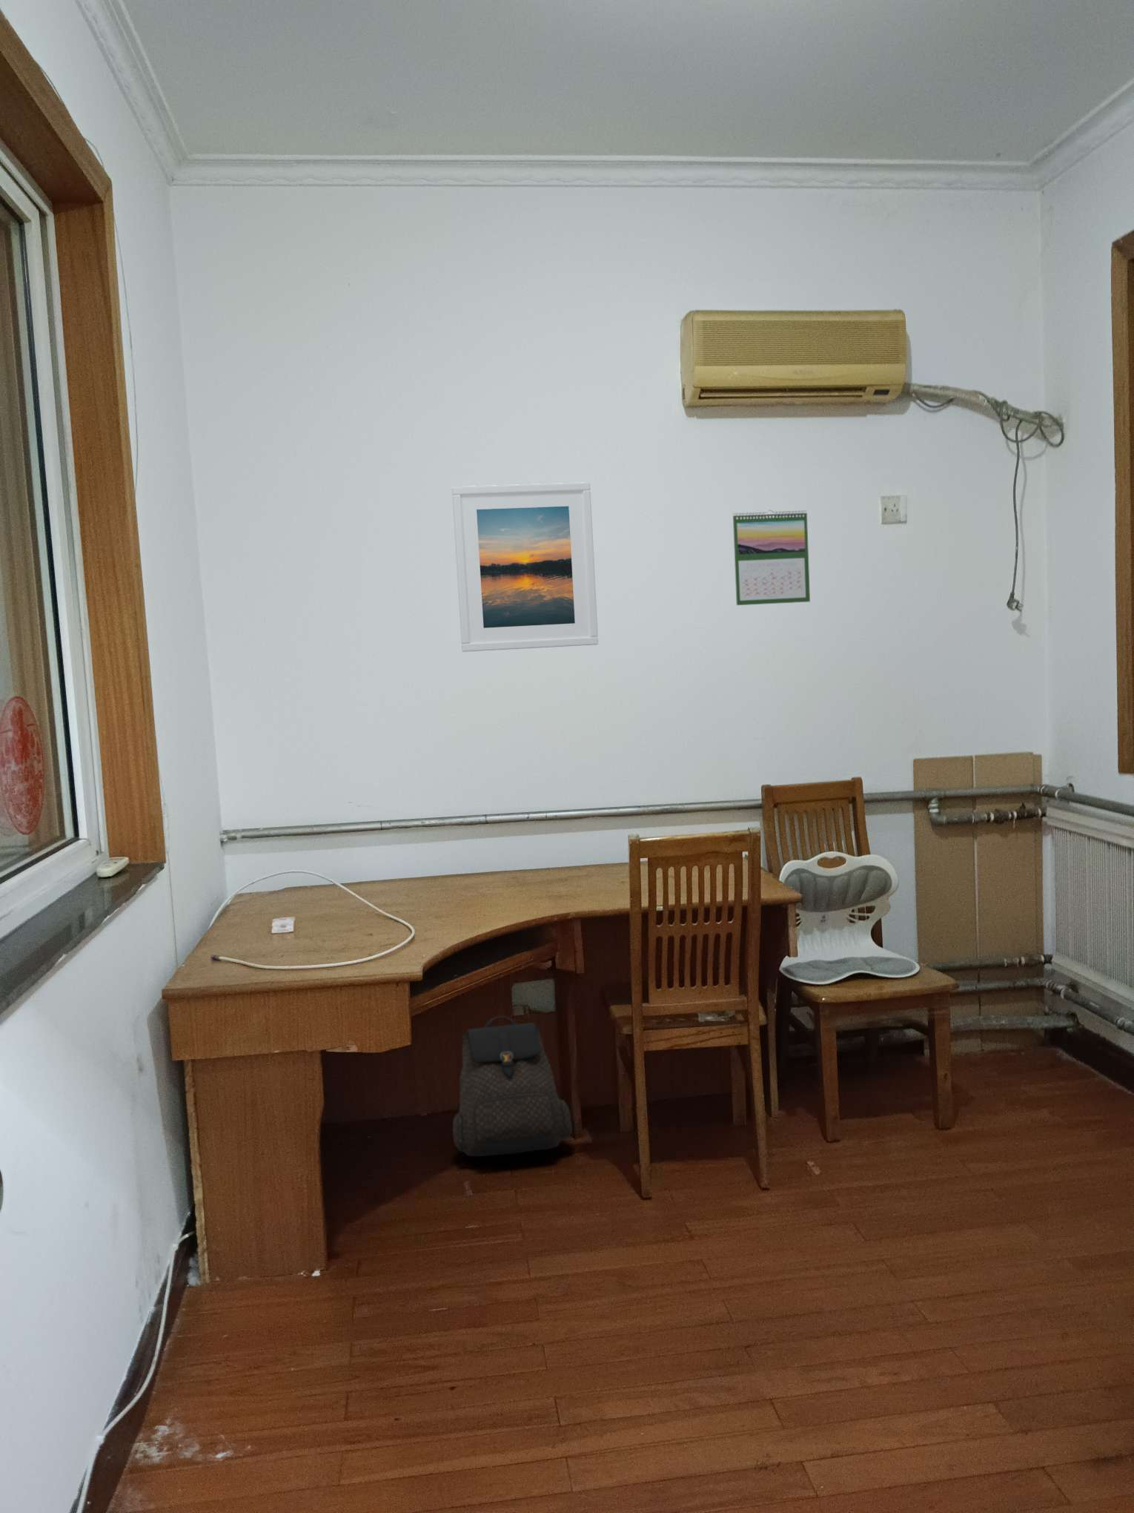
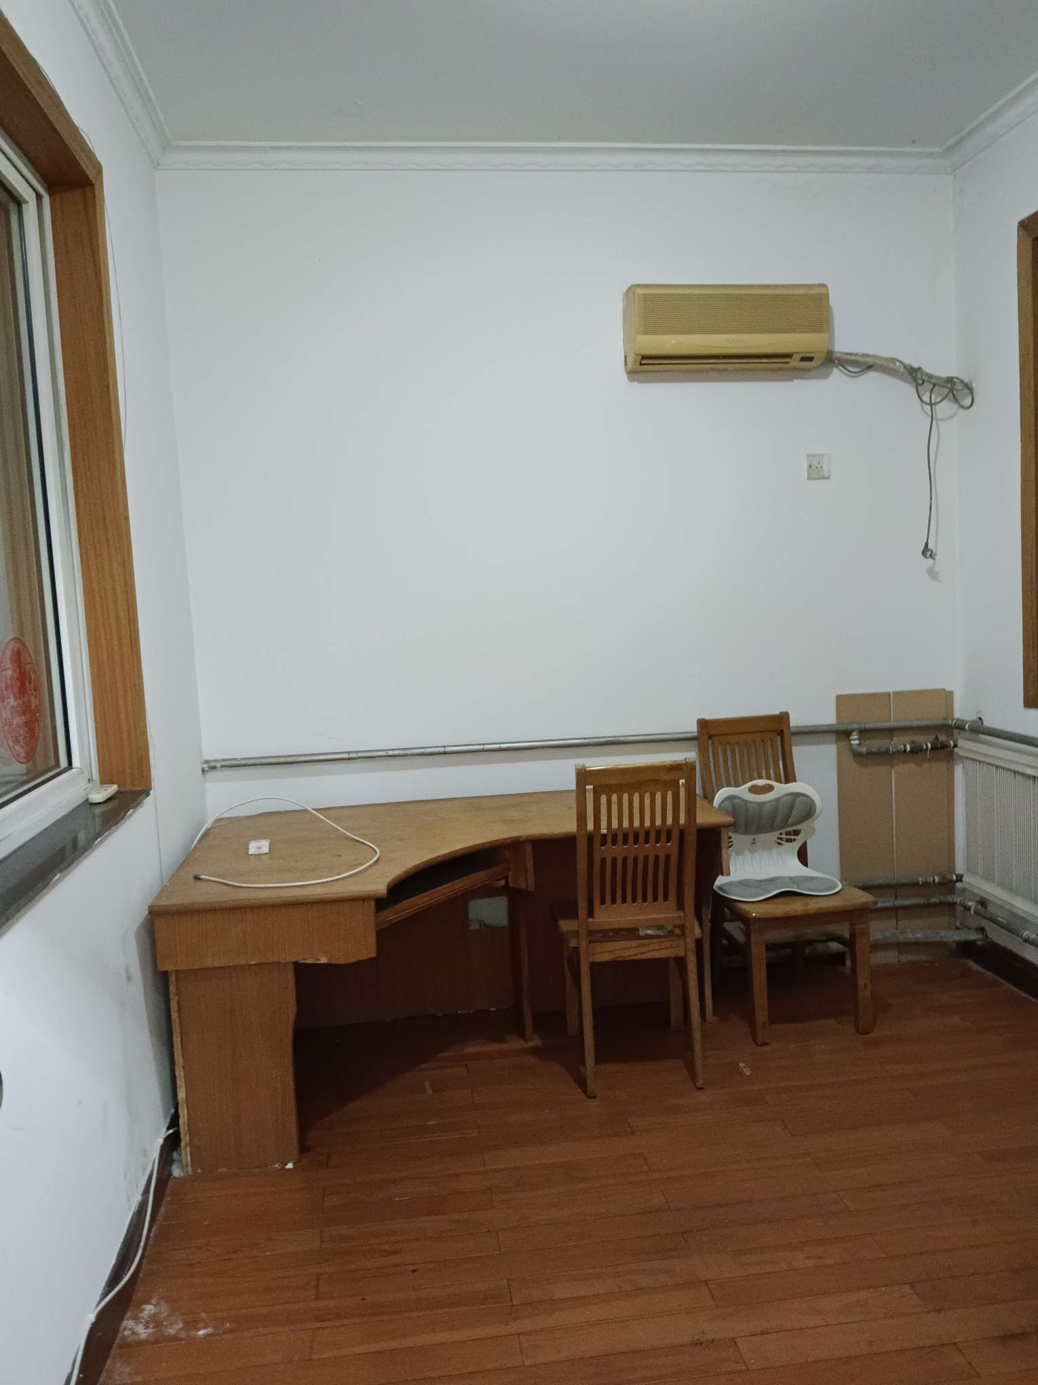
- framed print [451,481,599,653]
- backpack [453,1015,573,1157]
- calendar [733,510,811,606]
